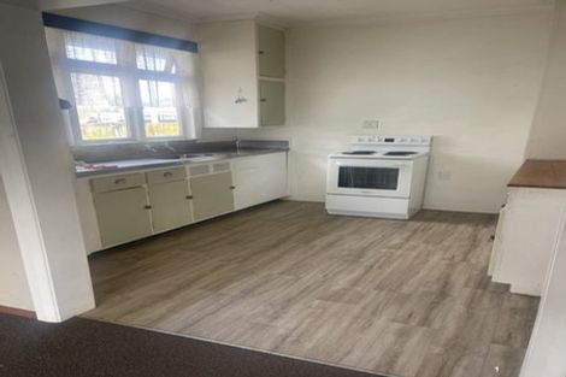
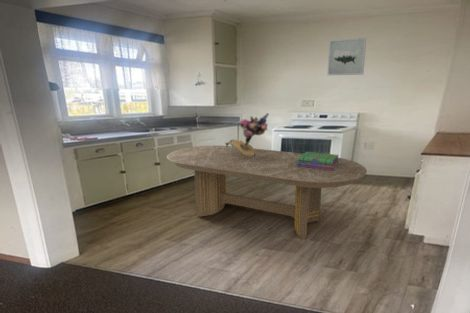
+ wall art [326,37,367,76]
+ bouquet [224,112,270,158]
+ dining table [166,145,368,240]
+ stack of books [297,151,340,170]
